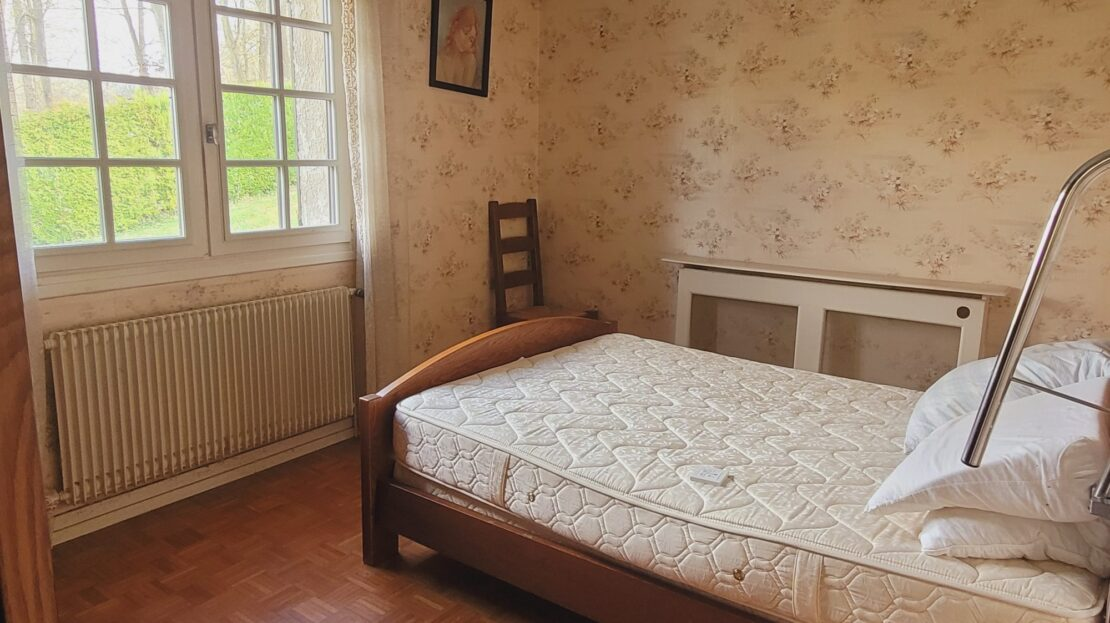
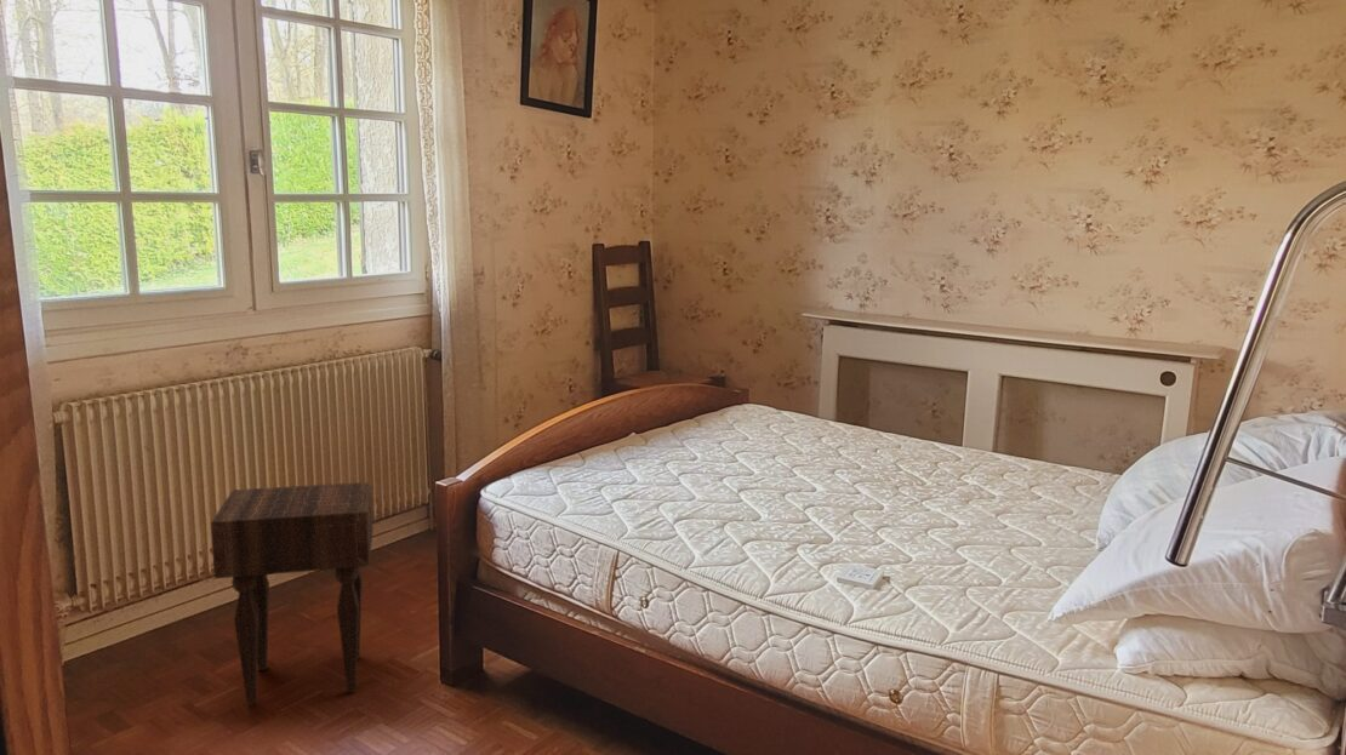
+ nightstand [210,481,375,705]
